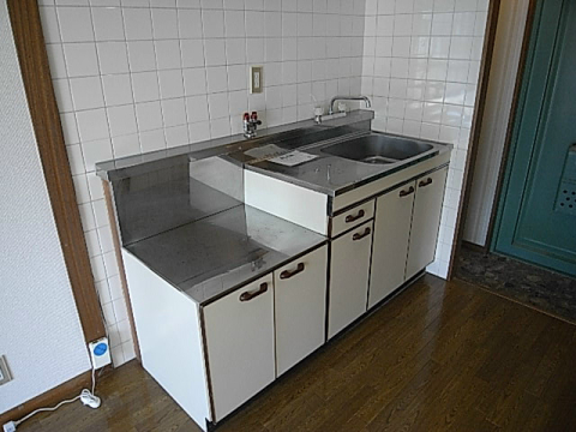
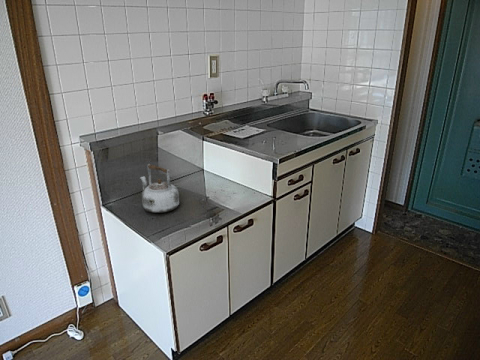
+ kettle [139,163,180,214]
